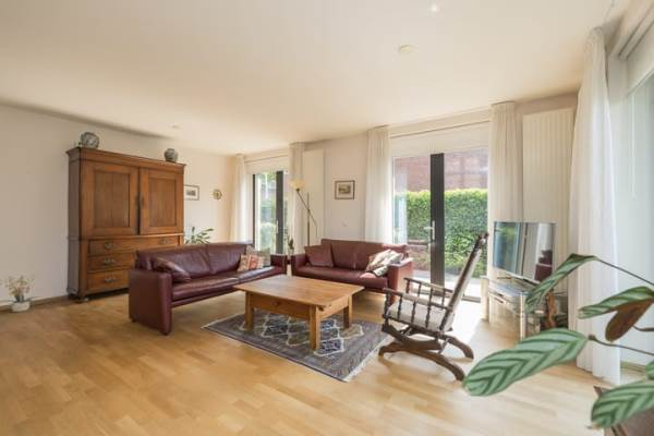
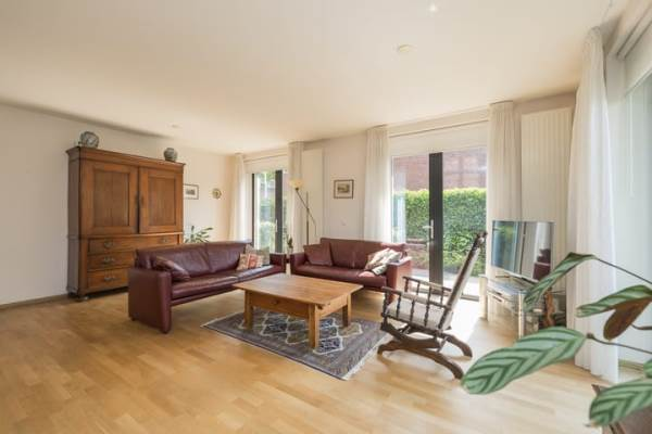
- potted plant [0,274,40,313]
